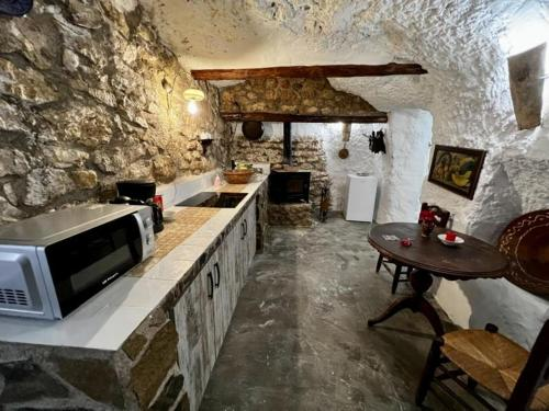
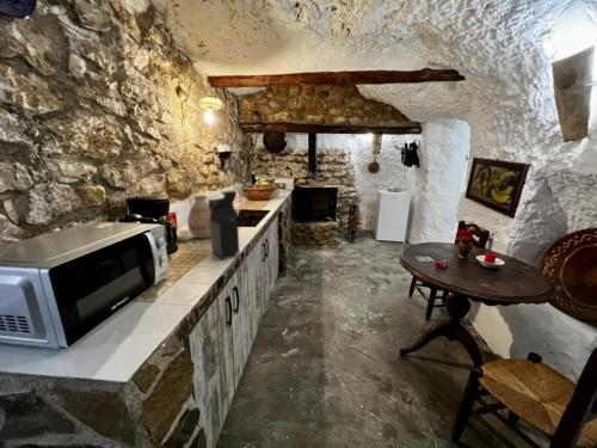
+ vase [186,195,211,240]
+ coffee maker [208,190,240,262]
